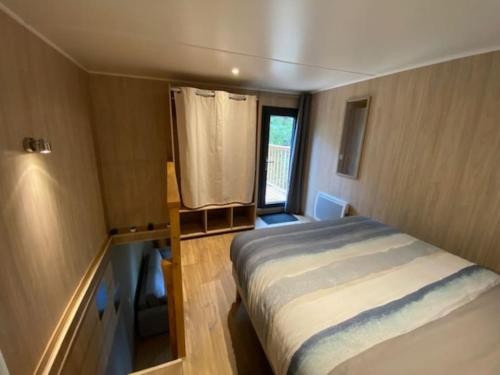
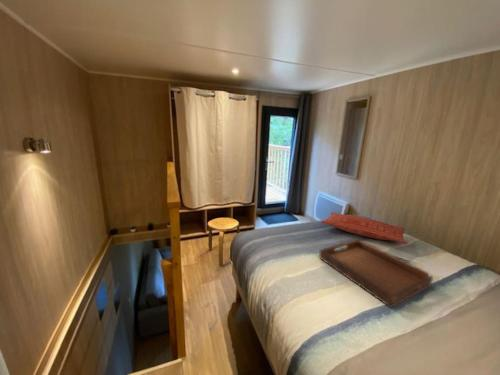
+ stool [207,217,241,267]
+ pillow [320,211,409,245]
+ serving tray [318,238,434,309]
